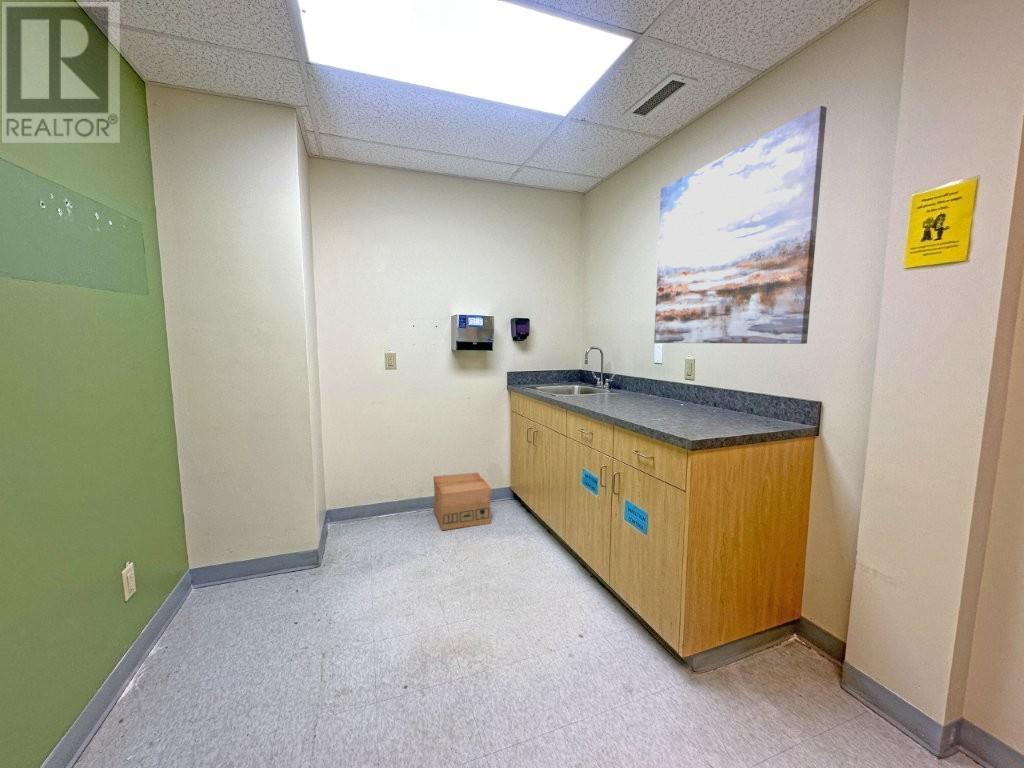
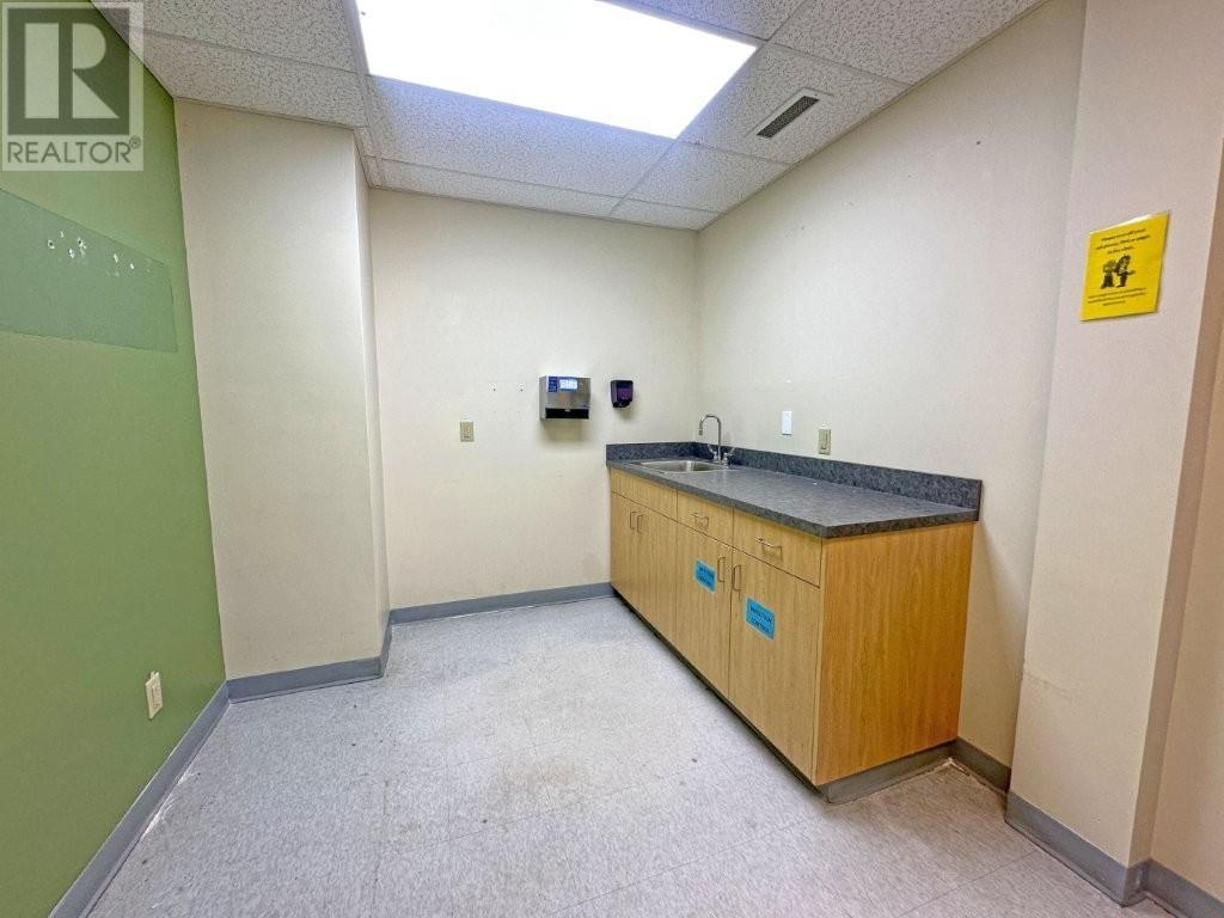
- cardboard box [432,471,492,531]
- wall art [653,105,828,345]
